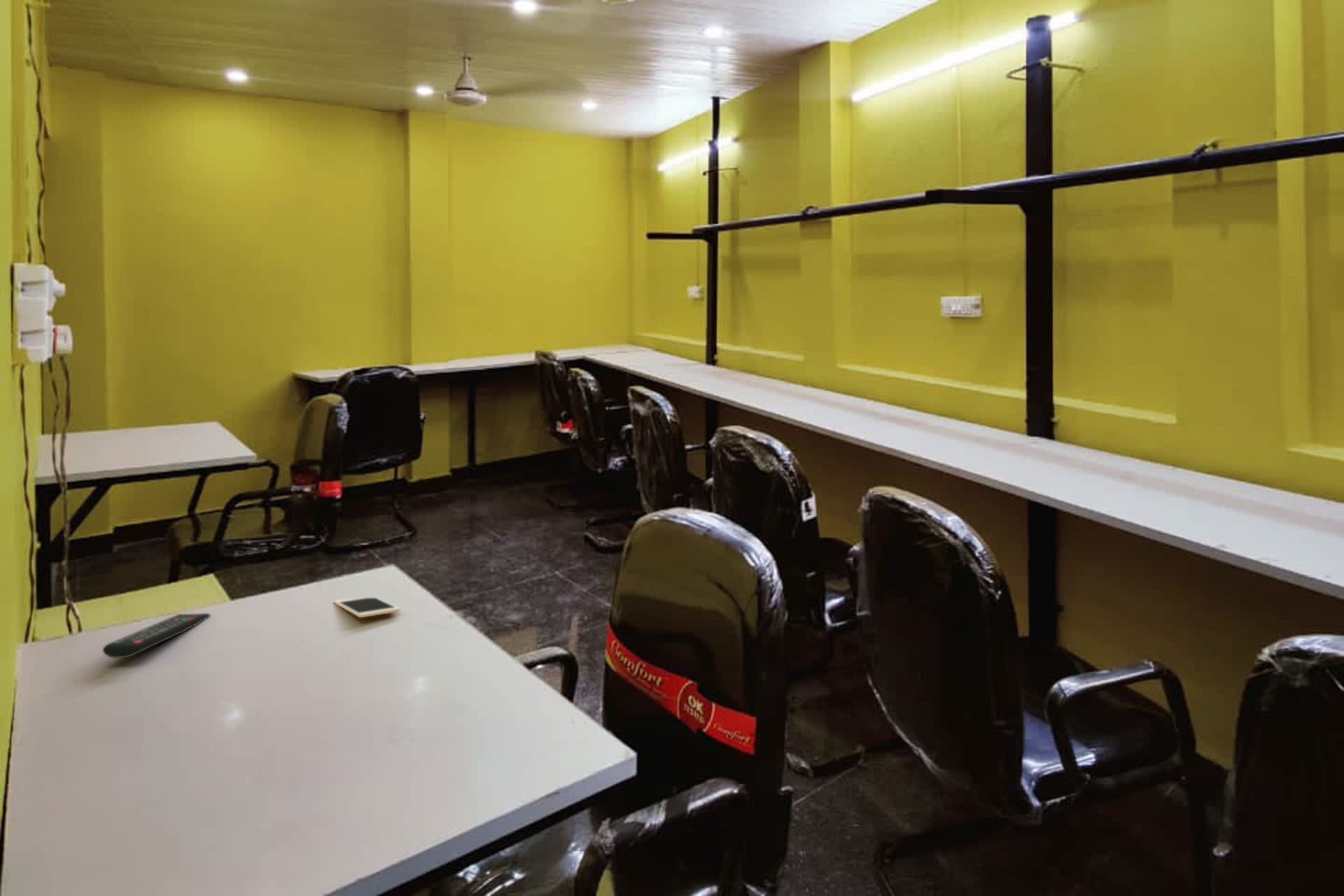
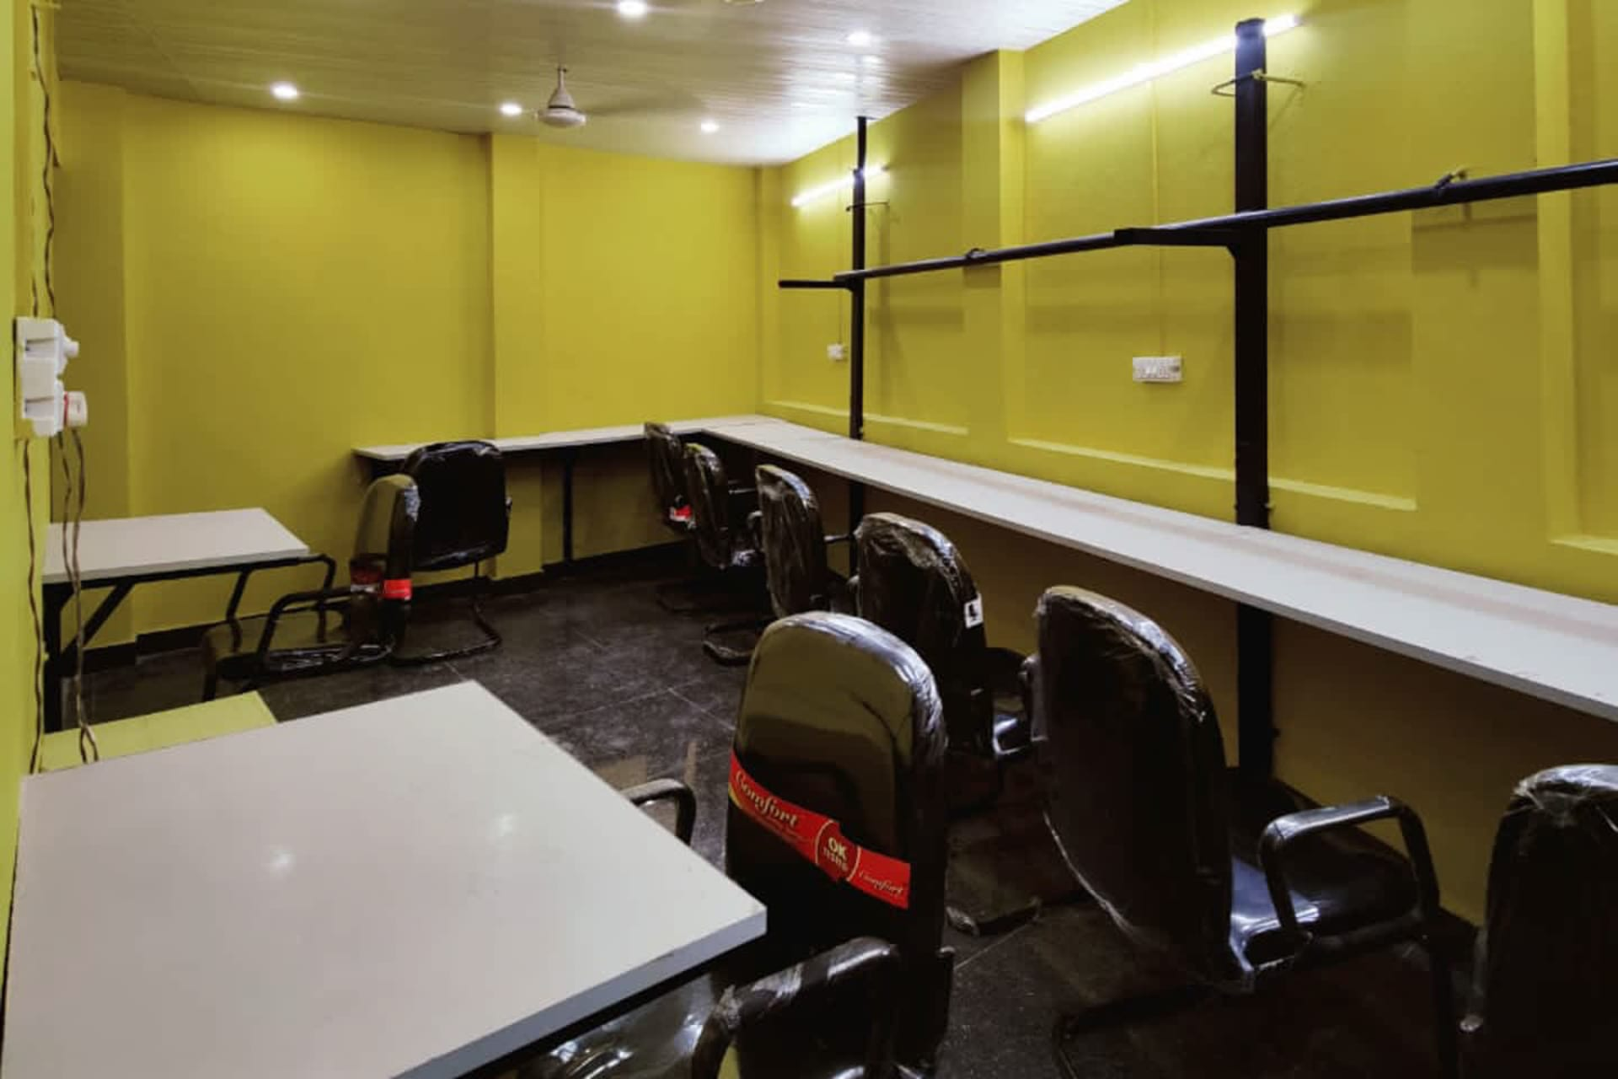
- cell phone [333,597,401,618]
- remote control [102,612,211,659]
